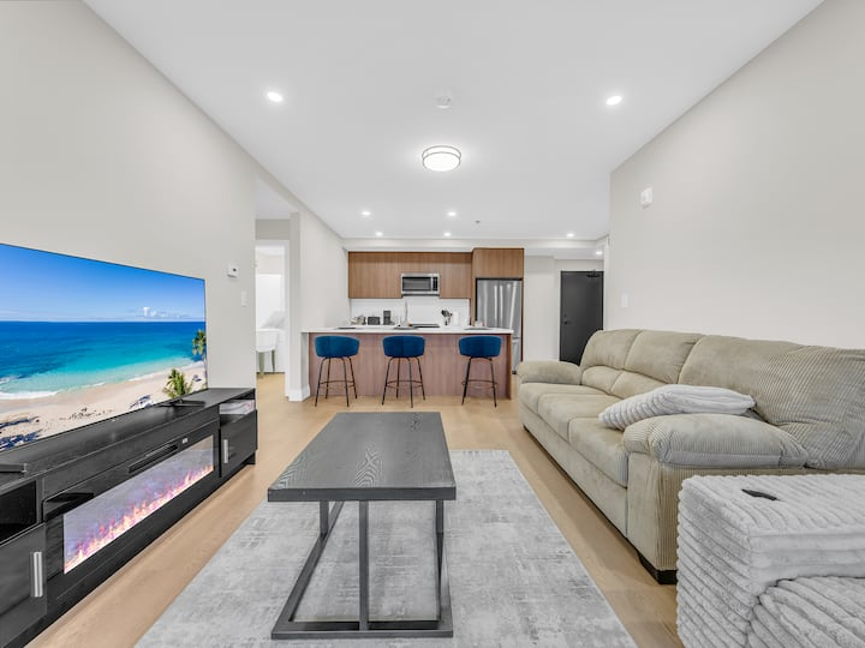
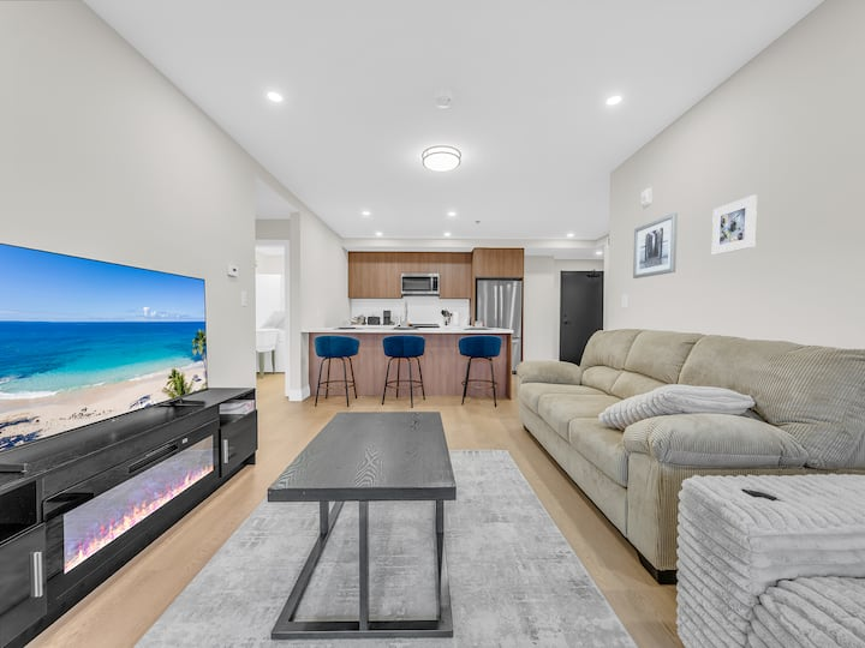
+ wall art [632,212,679,280]
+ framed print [711,194,758,256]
